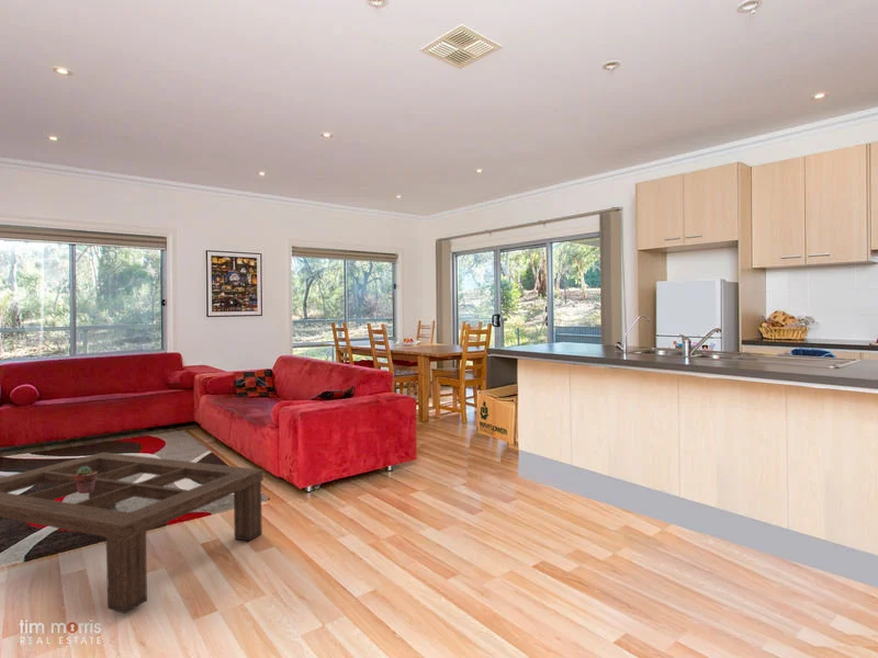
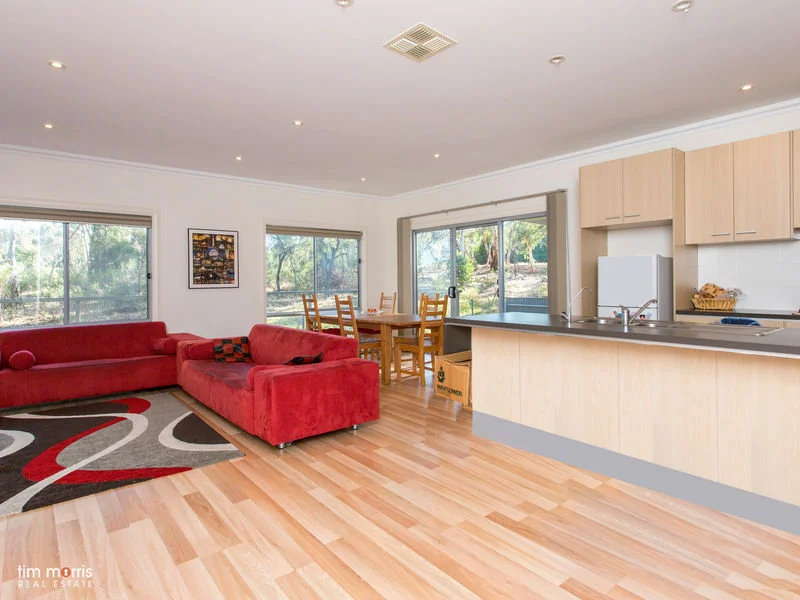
- coffee table [0,451,264,614]
- potted succulent [74,466,98,495]
